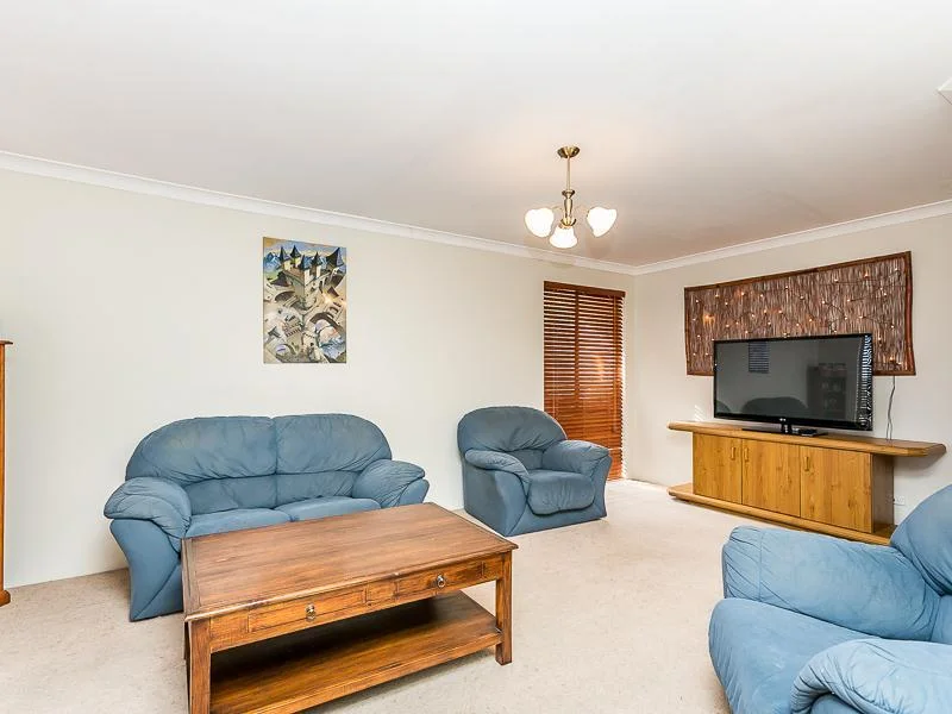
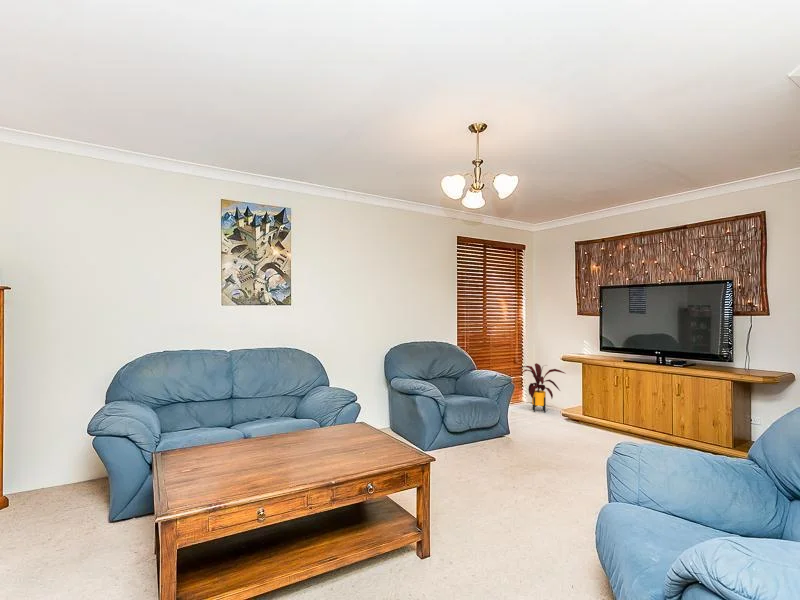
+ house plant [516,362,567,414]
